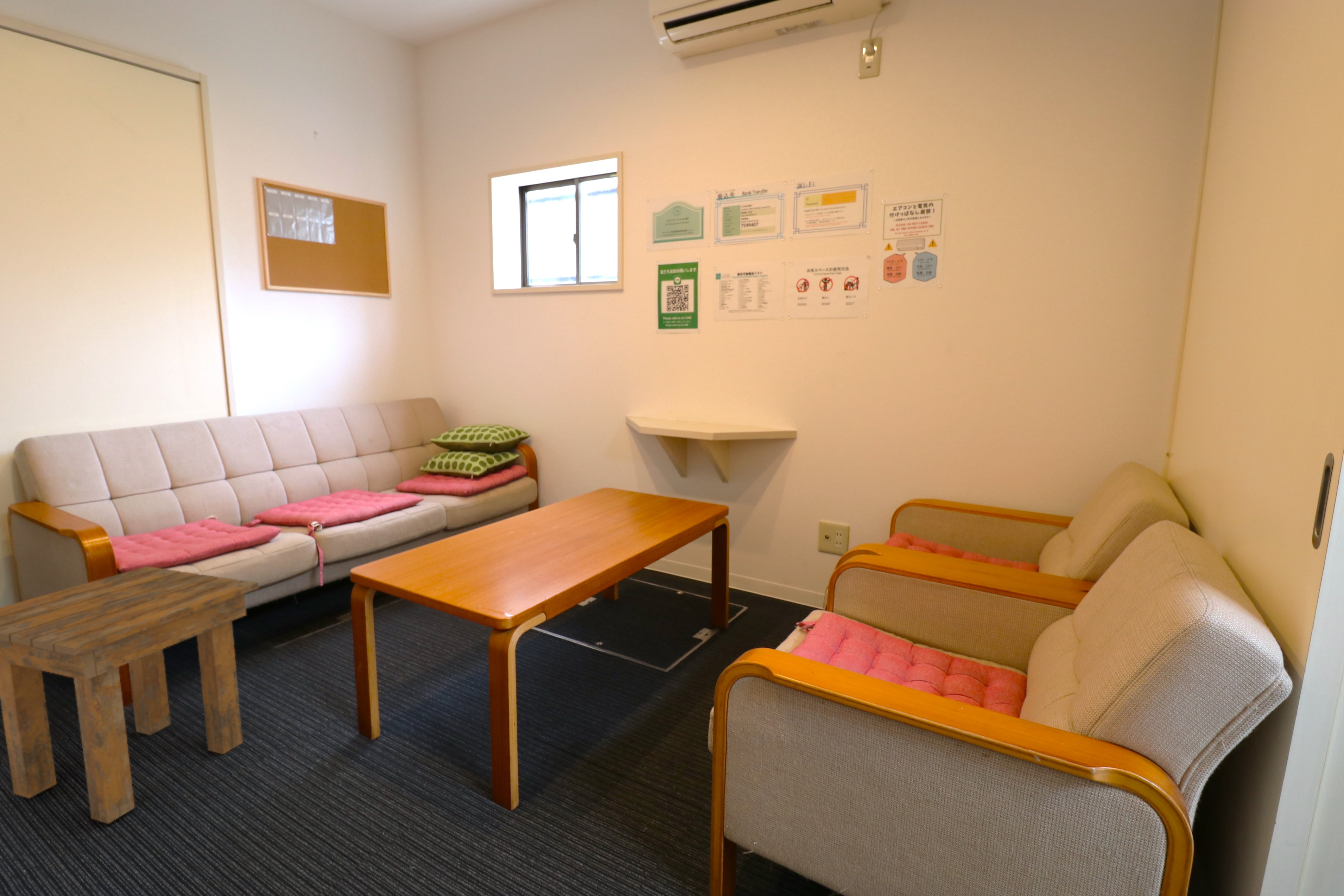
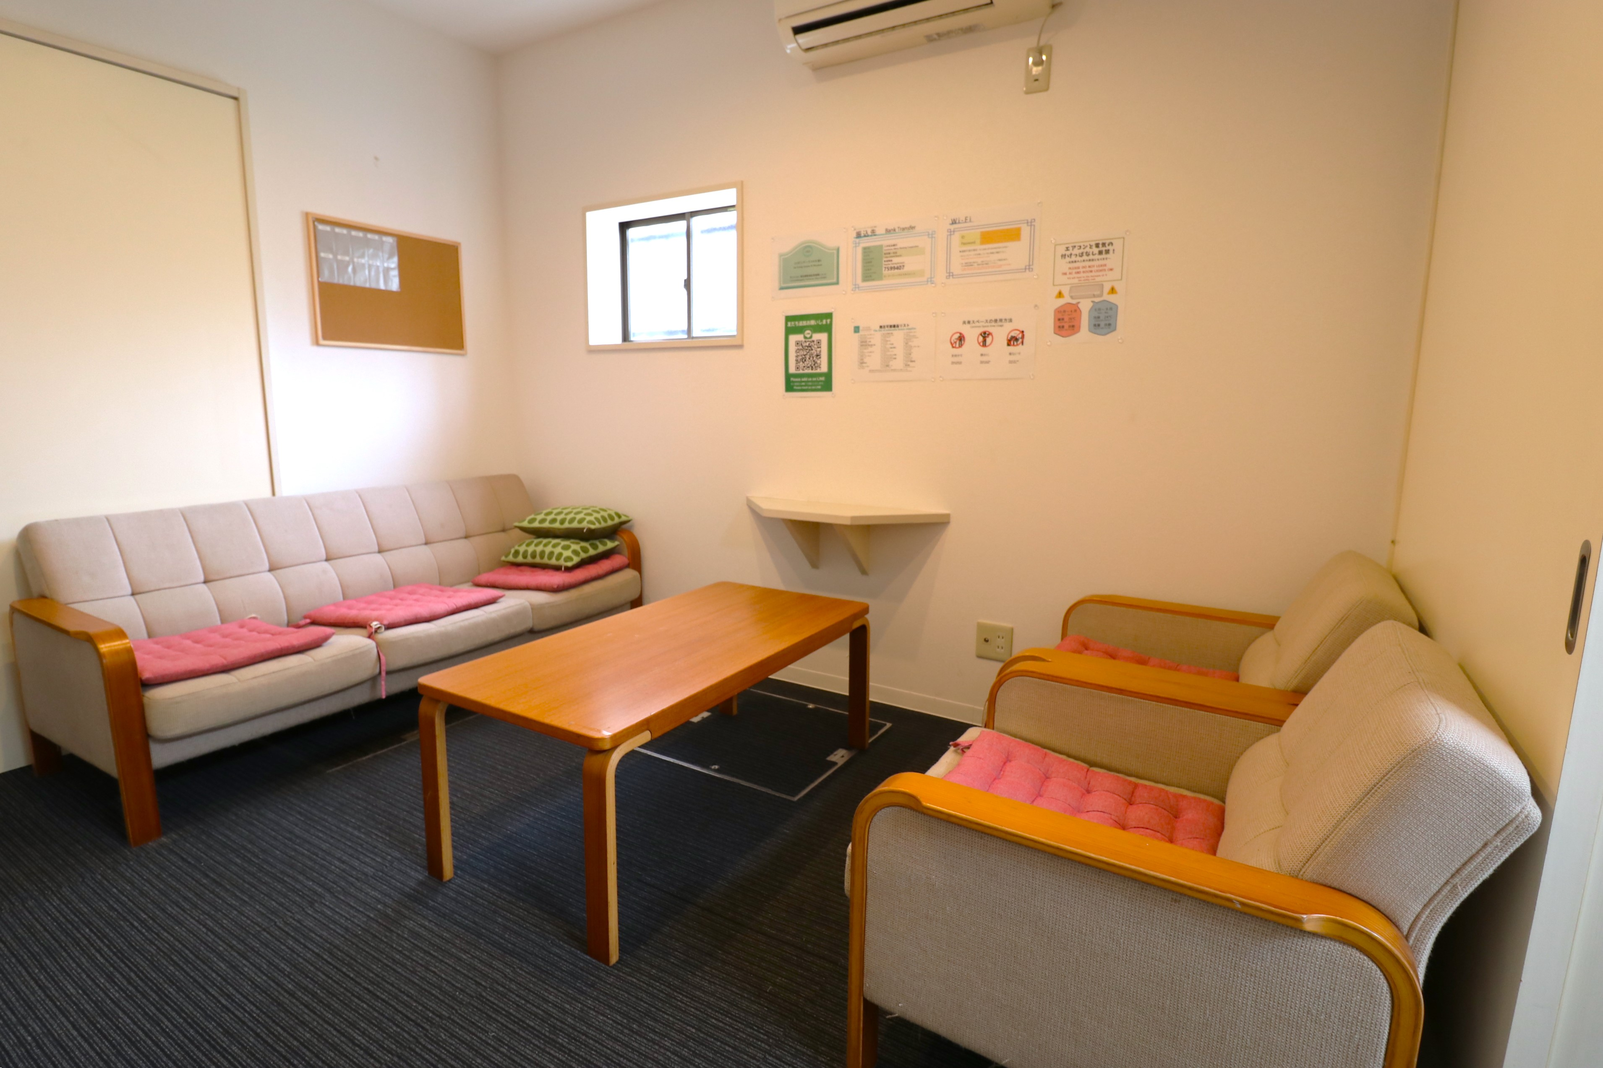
- side table [0,566,259,824]
